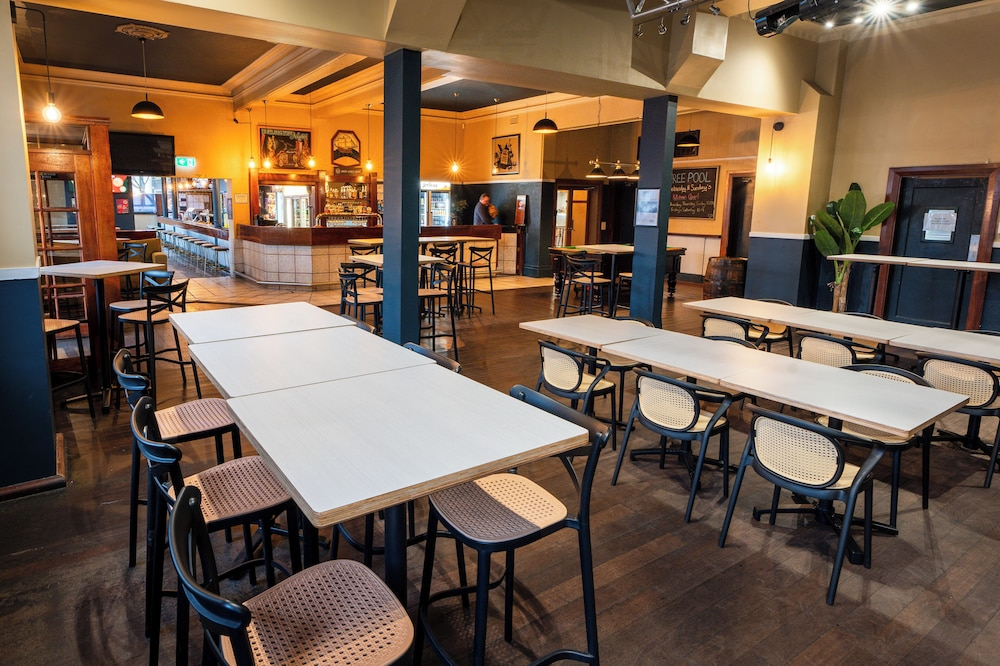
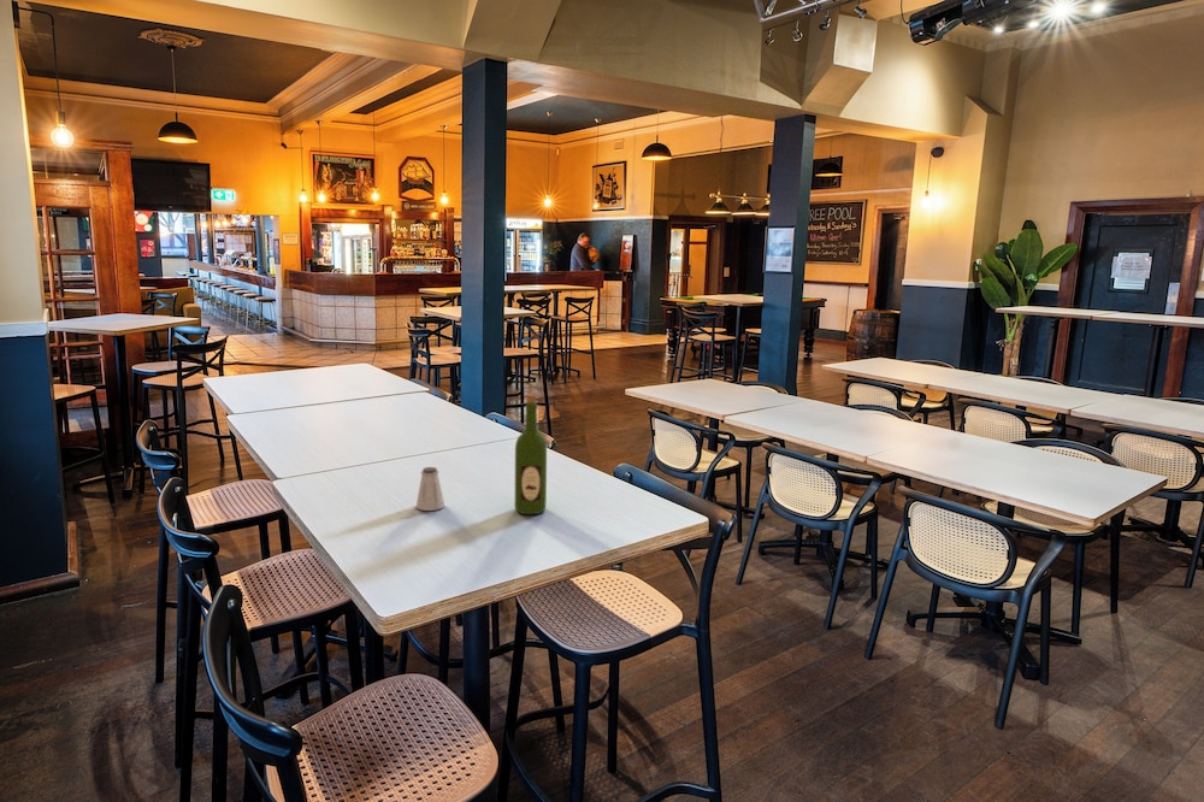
+ wine bottle [514,394,548,515]
+ saltshaker [414,466,445,512]
